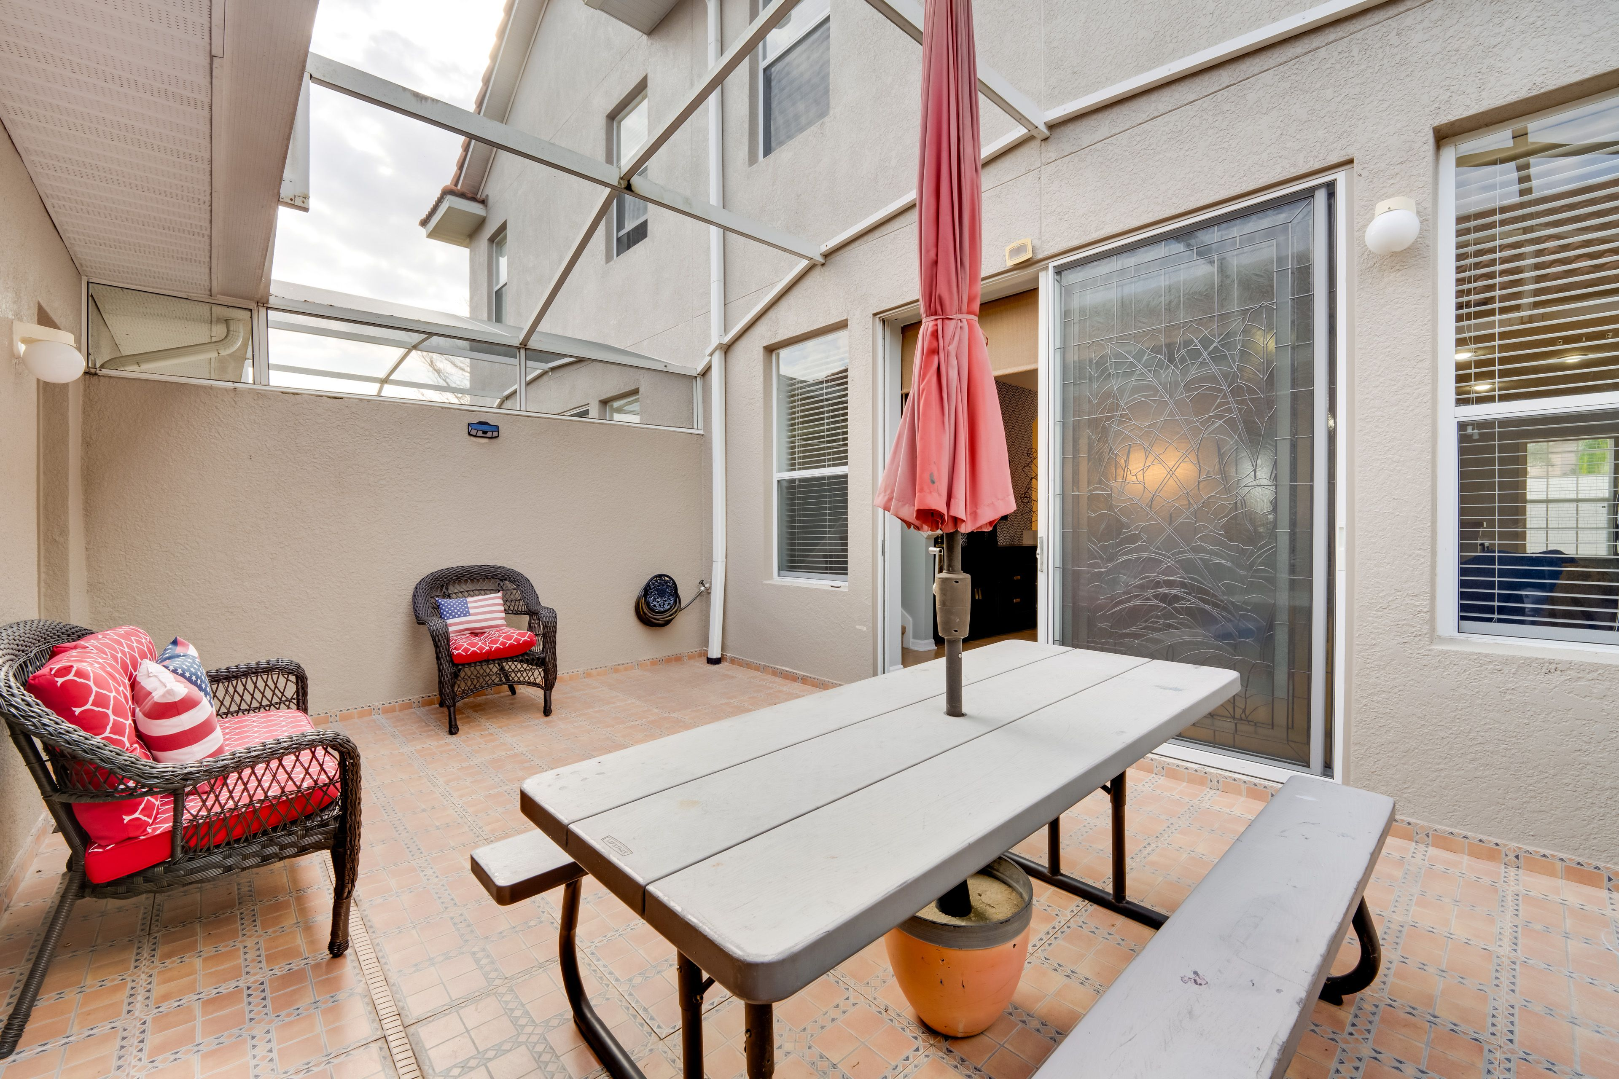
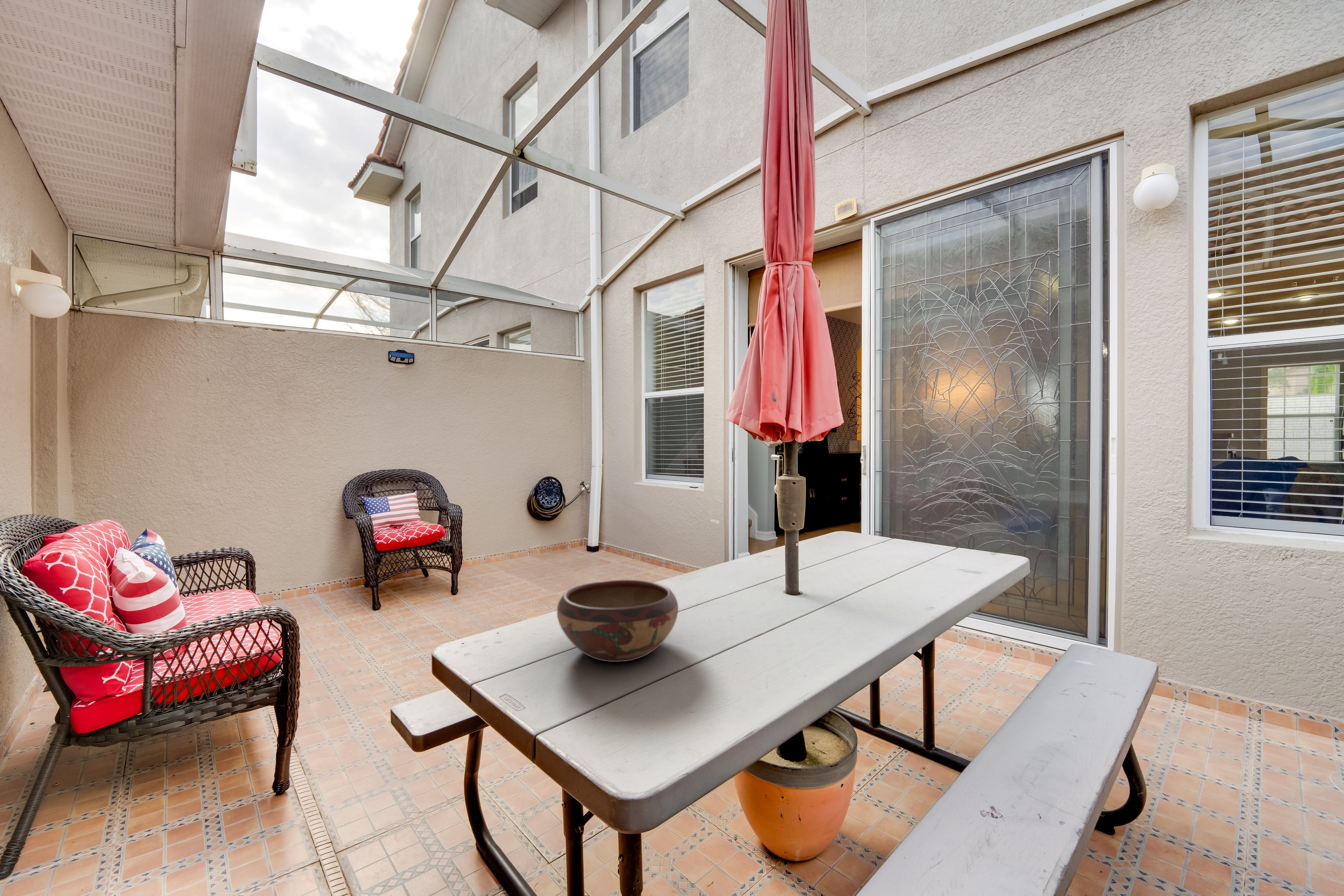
+ decorative bowl [556,579,679,662]
